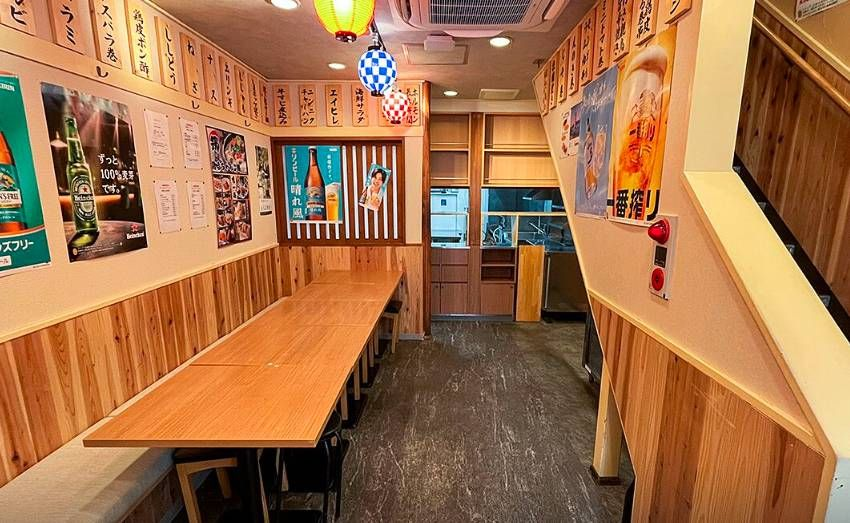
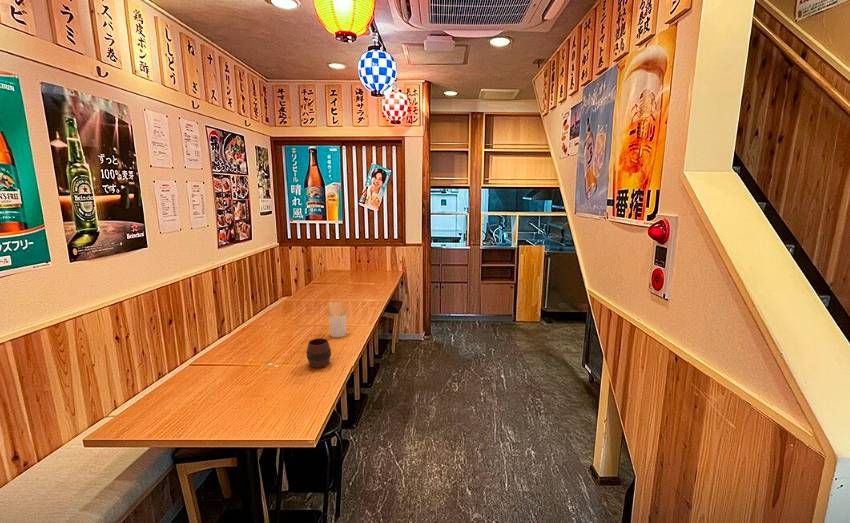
+ utensil holder [326,300,350,339]
+ cup [306,337,332,369]
